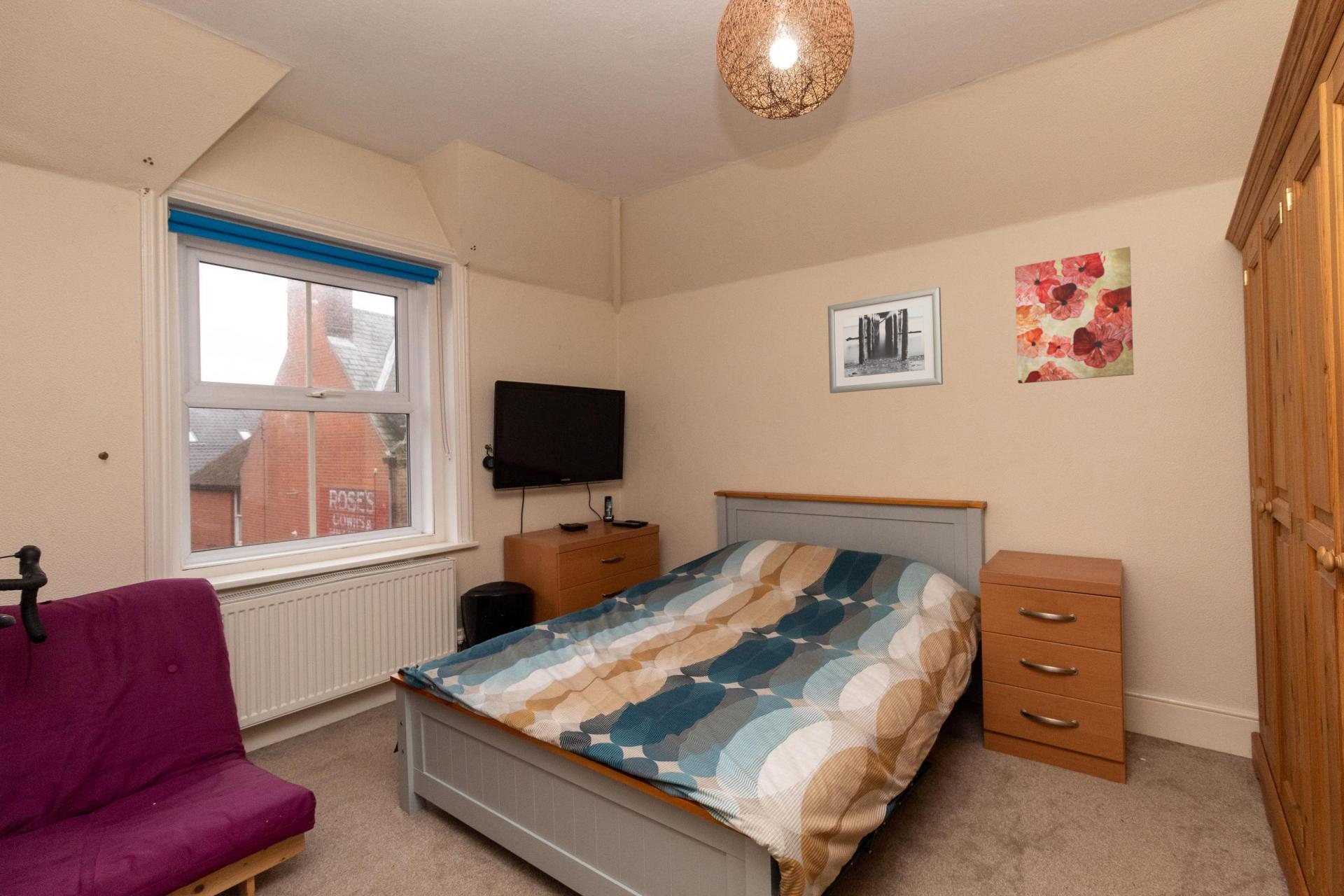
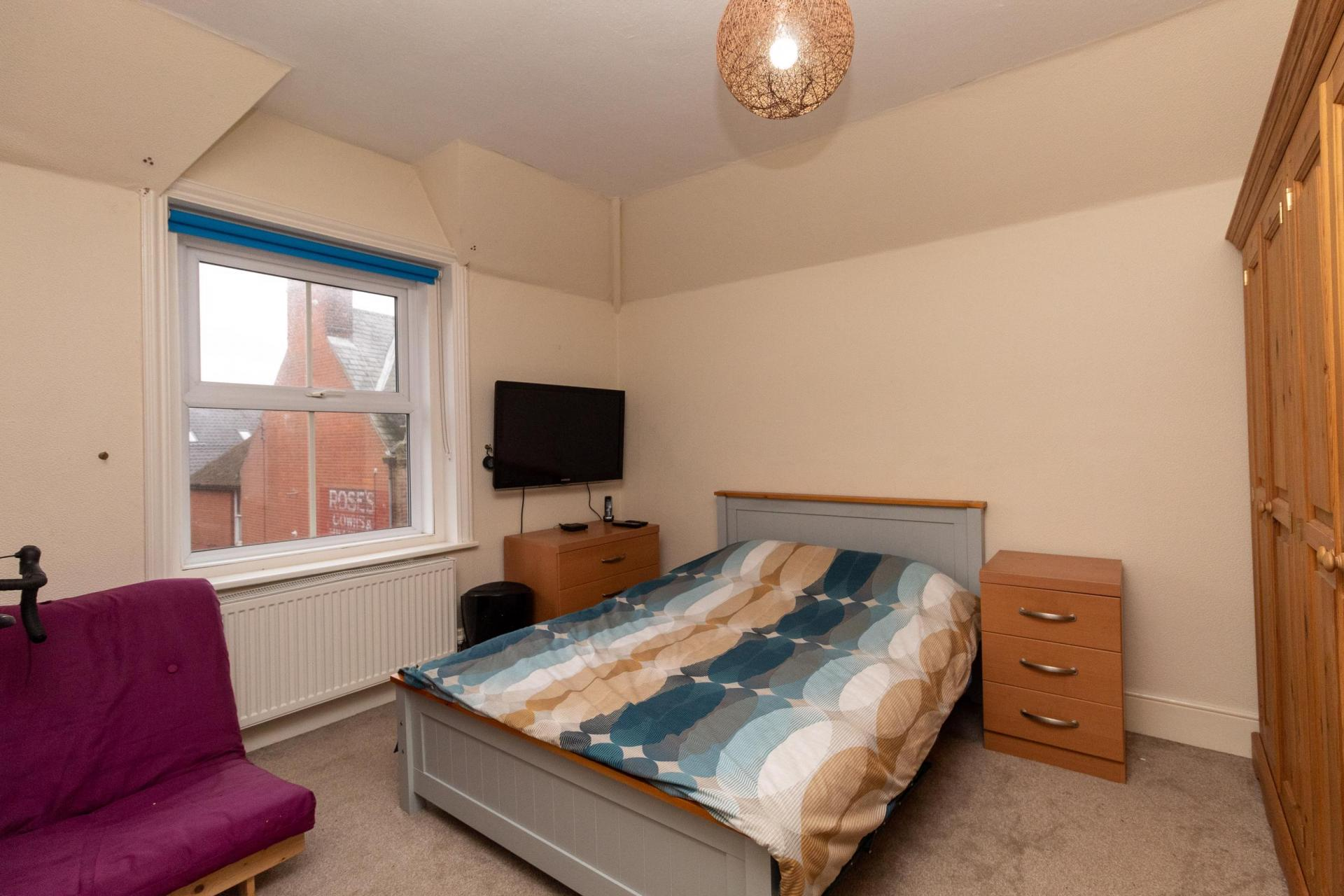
- wall art [1014,246,1135,384]
- wall art [827,286,944,394]
